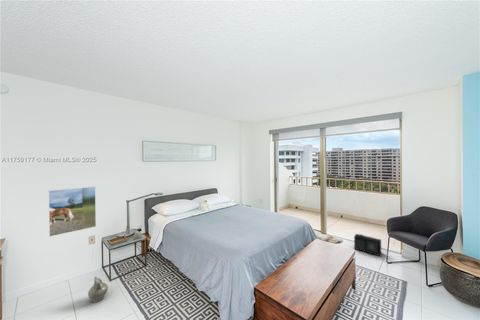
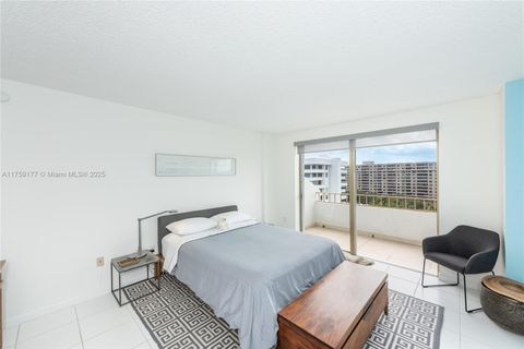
- ceramic jug [87,276,109,304]
- speaker [353,233,382,257]
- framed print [48,185,97,238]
